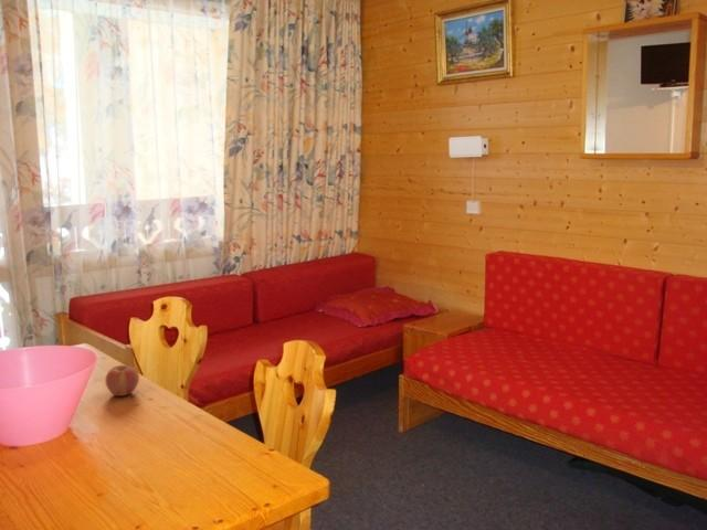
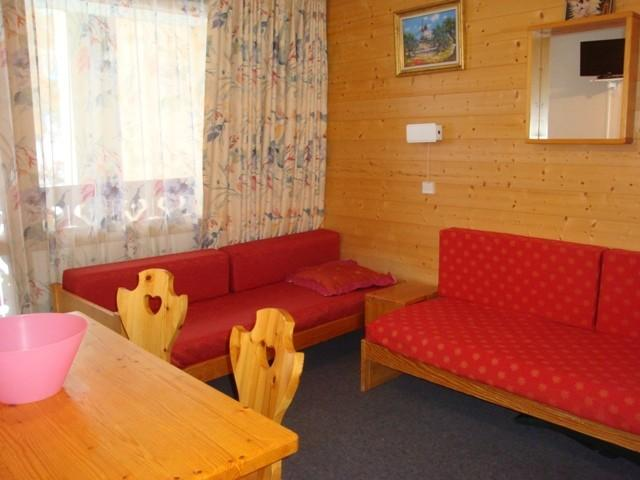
- apple [104,364,140,398]
